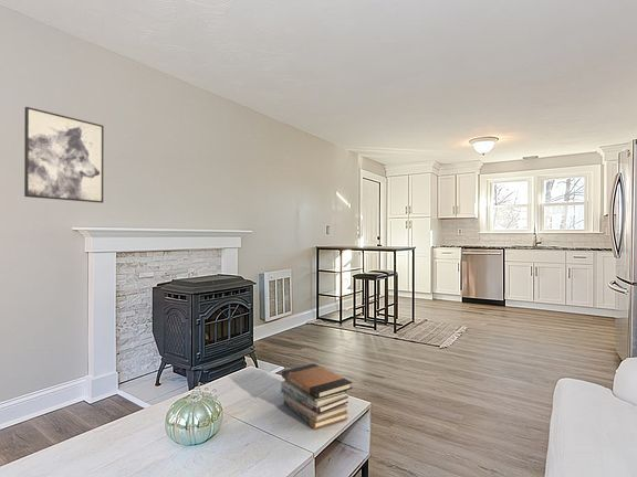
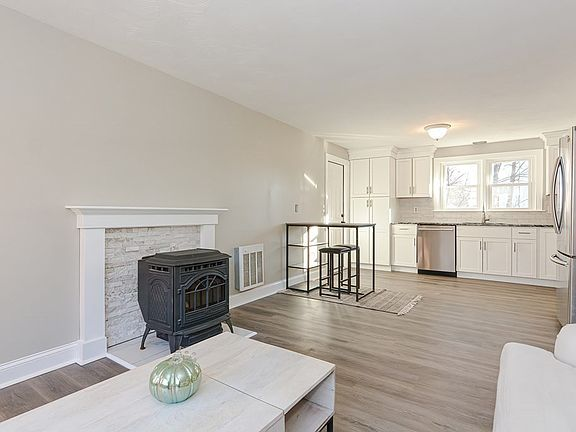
- book stack [280,362,354,431]
- wall art [23,106,105,204]
